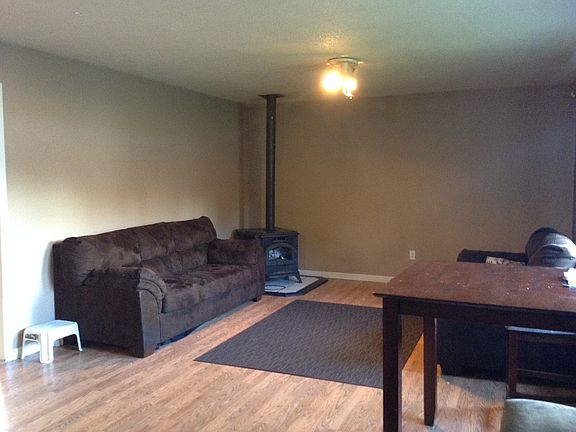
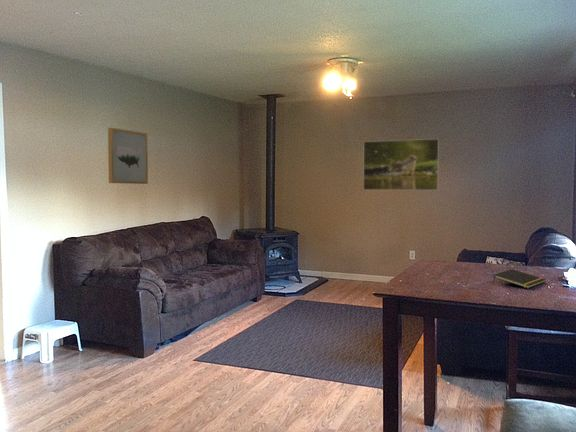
+ wall art [107,127,149,185]
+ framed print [362,138,440,191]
+ notepad [492,268,547,289]
